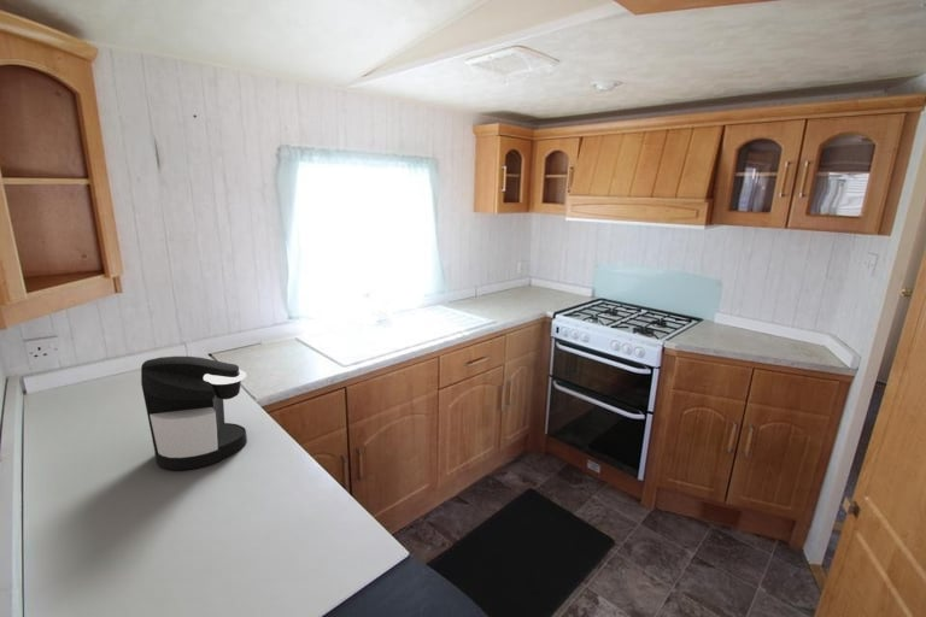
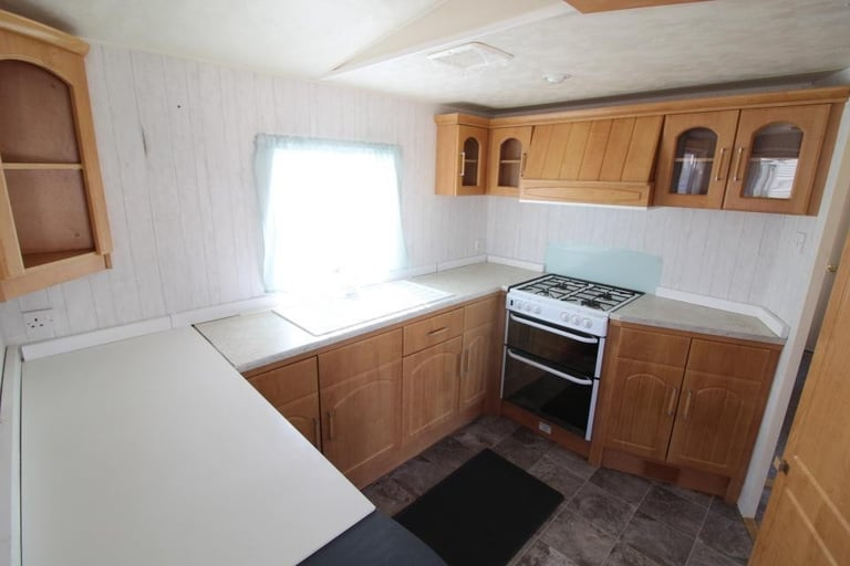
- coffee maker [140,355,248,471]
